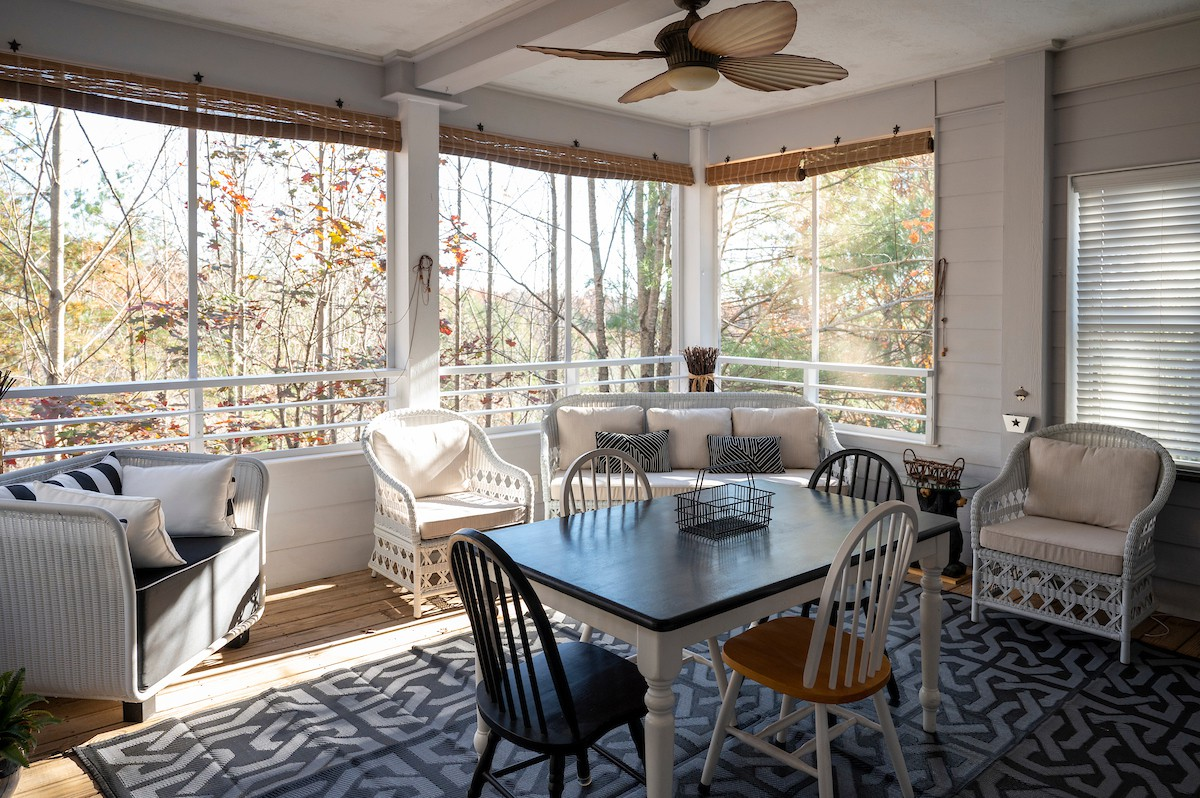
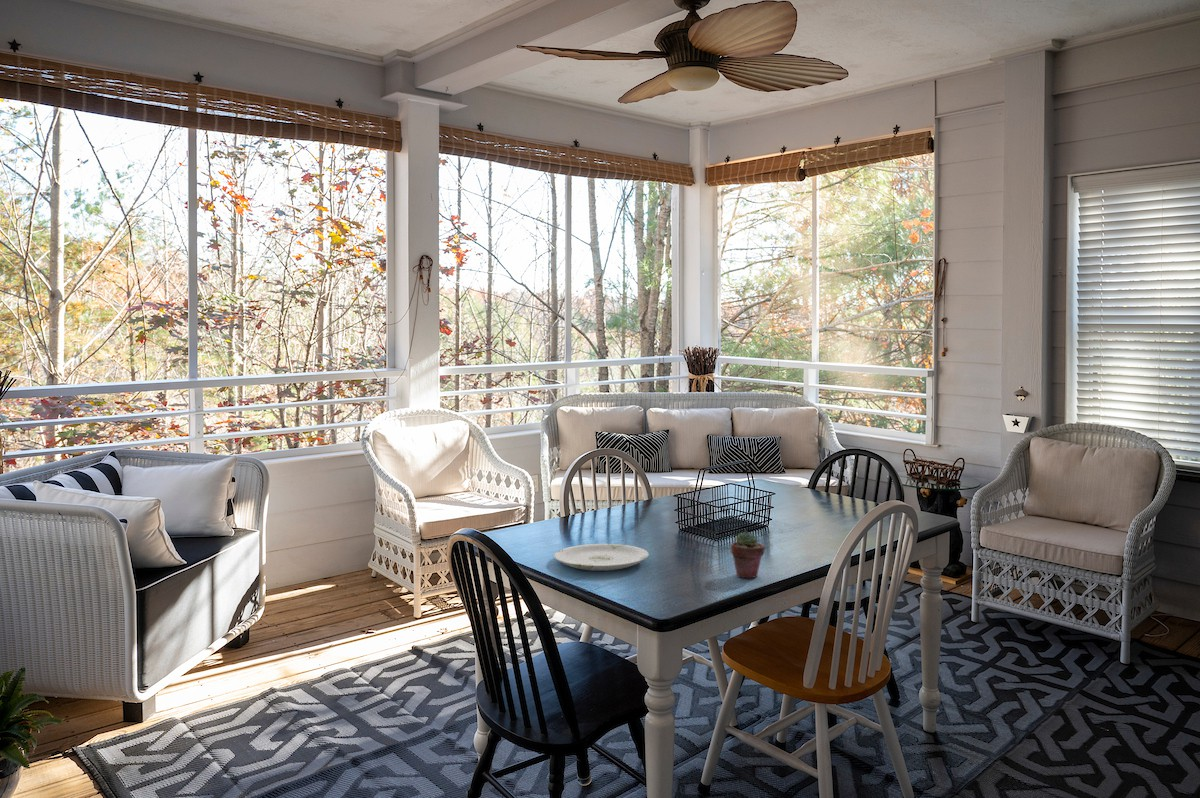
+ plate [553,543,650,572]
+ potted succulent [730,530,766,579]
